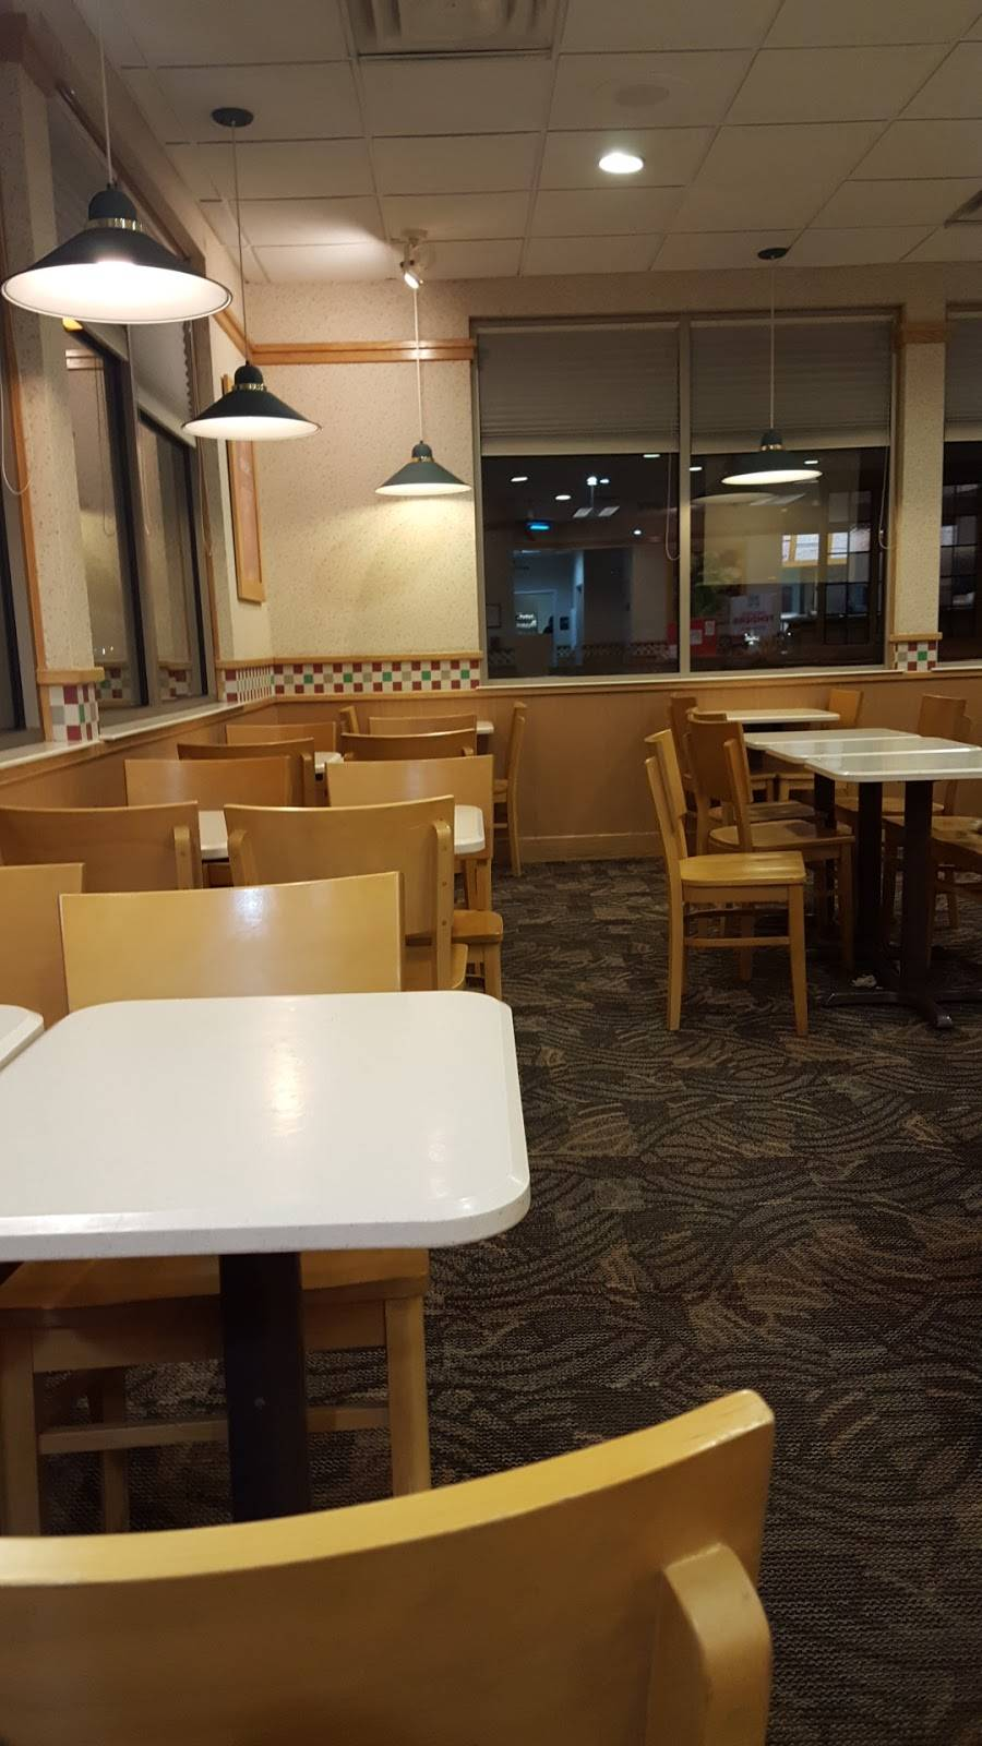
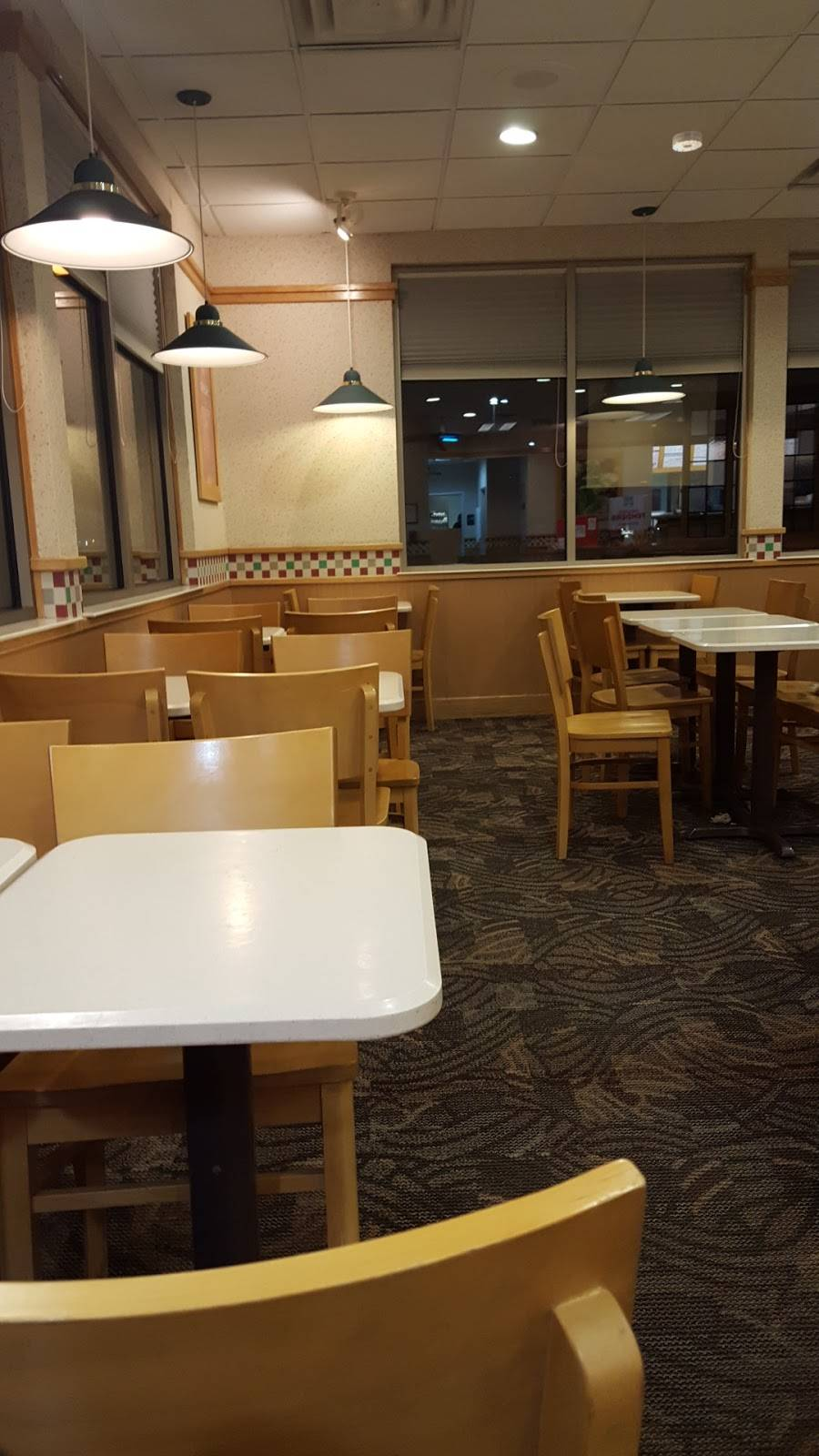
+ smoke detector [672,130,703,153]
